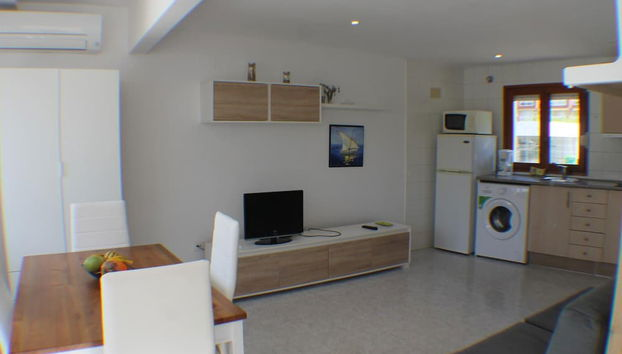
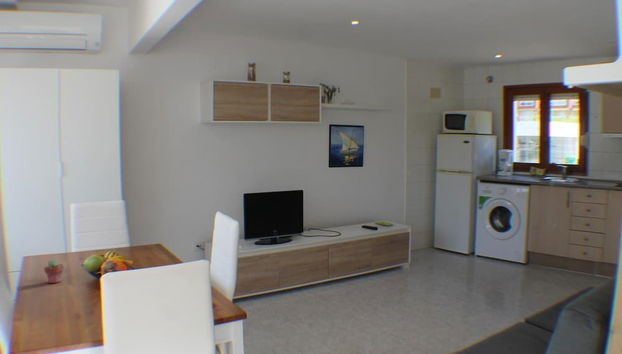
+ potted succulent [43,259,64,284]
